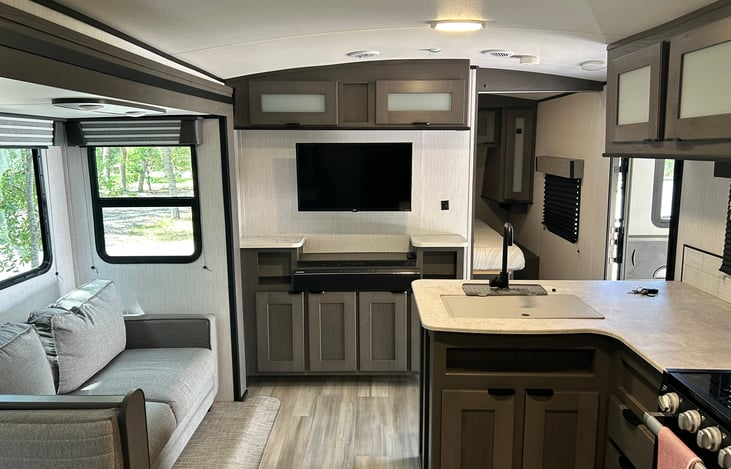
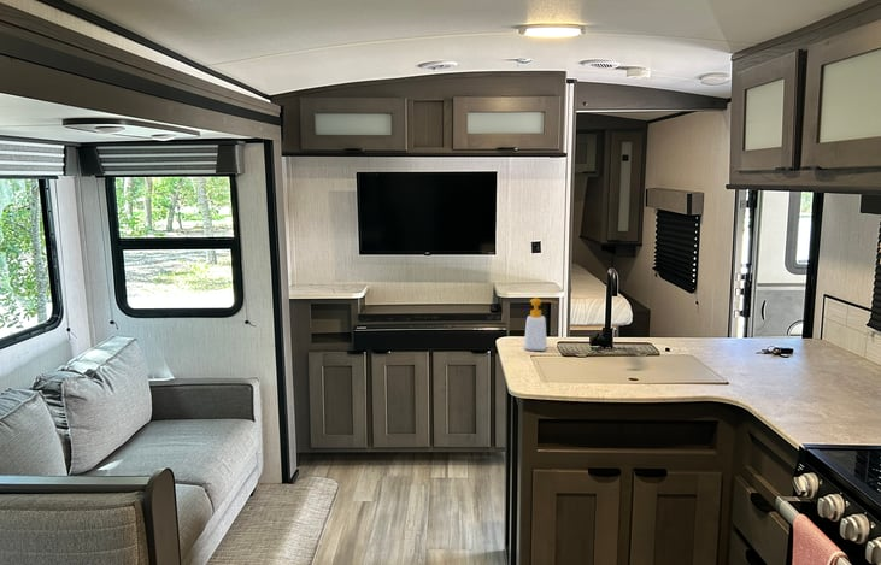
+ soap bottle [523,298,558,352]
